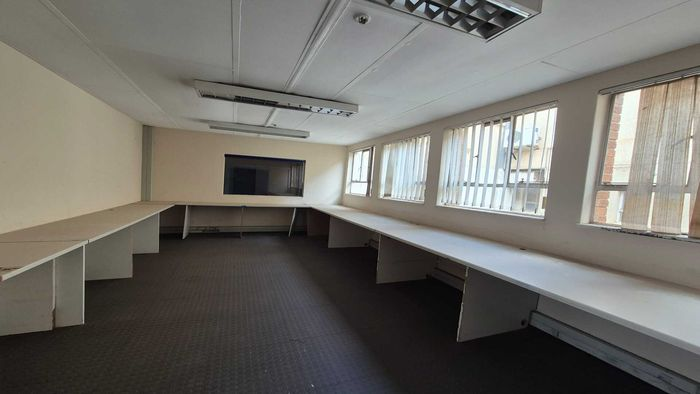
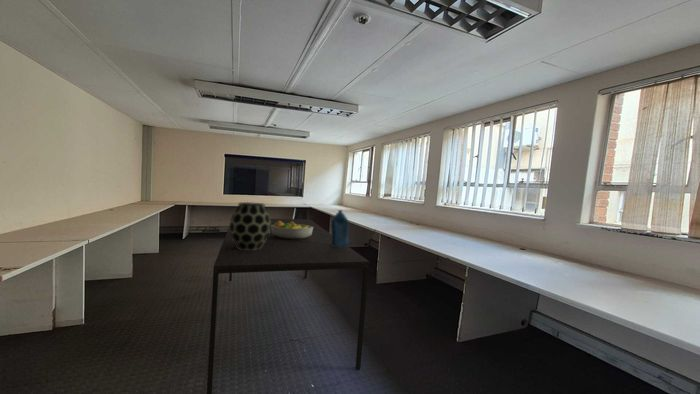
+ fruit bowl [271,221,313,239]
+ bottle [330,209,350,247]
+ vase [228,201,271,250]
+ dining table [206,218,370,394]
